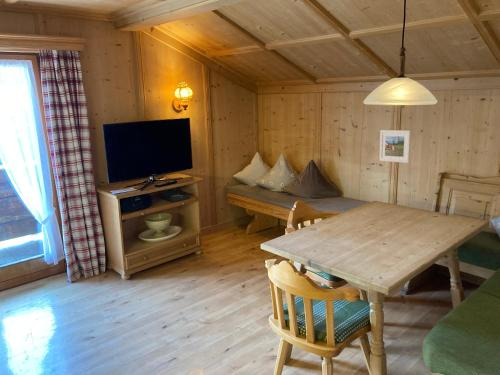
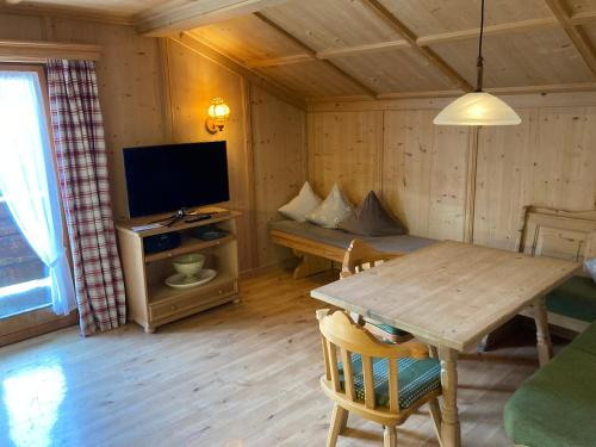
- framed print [379,129,412,164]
